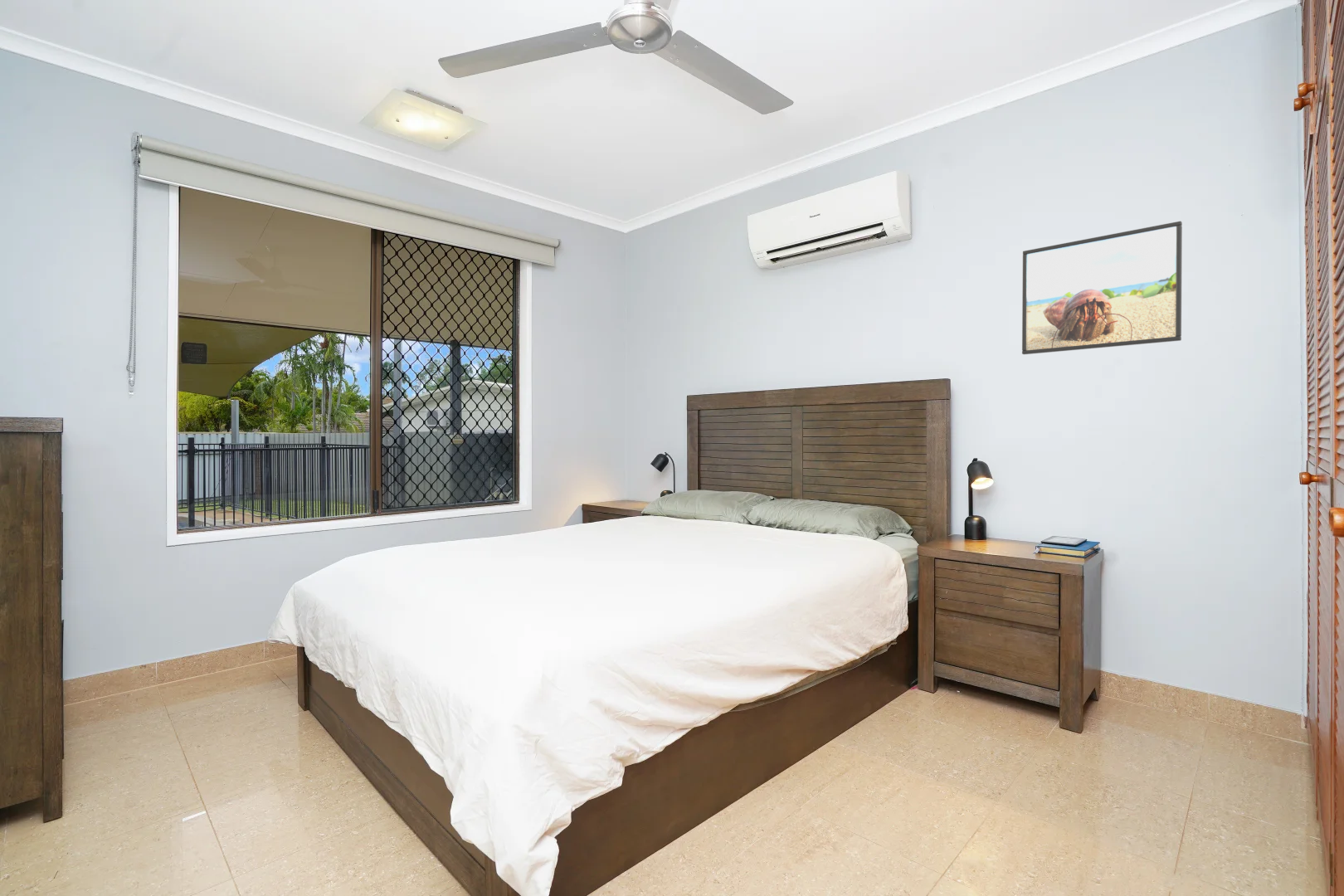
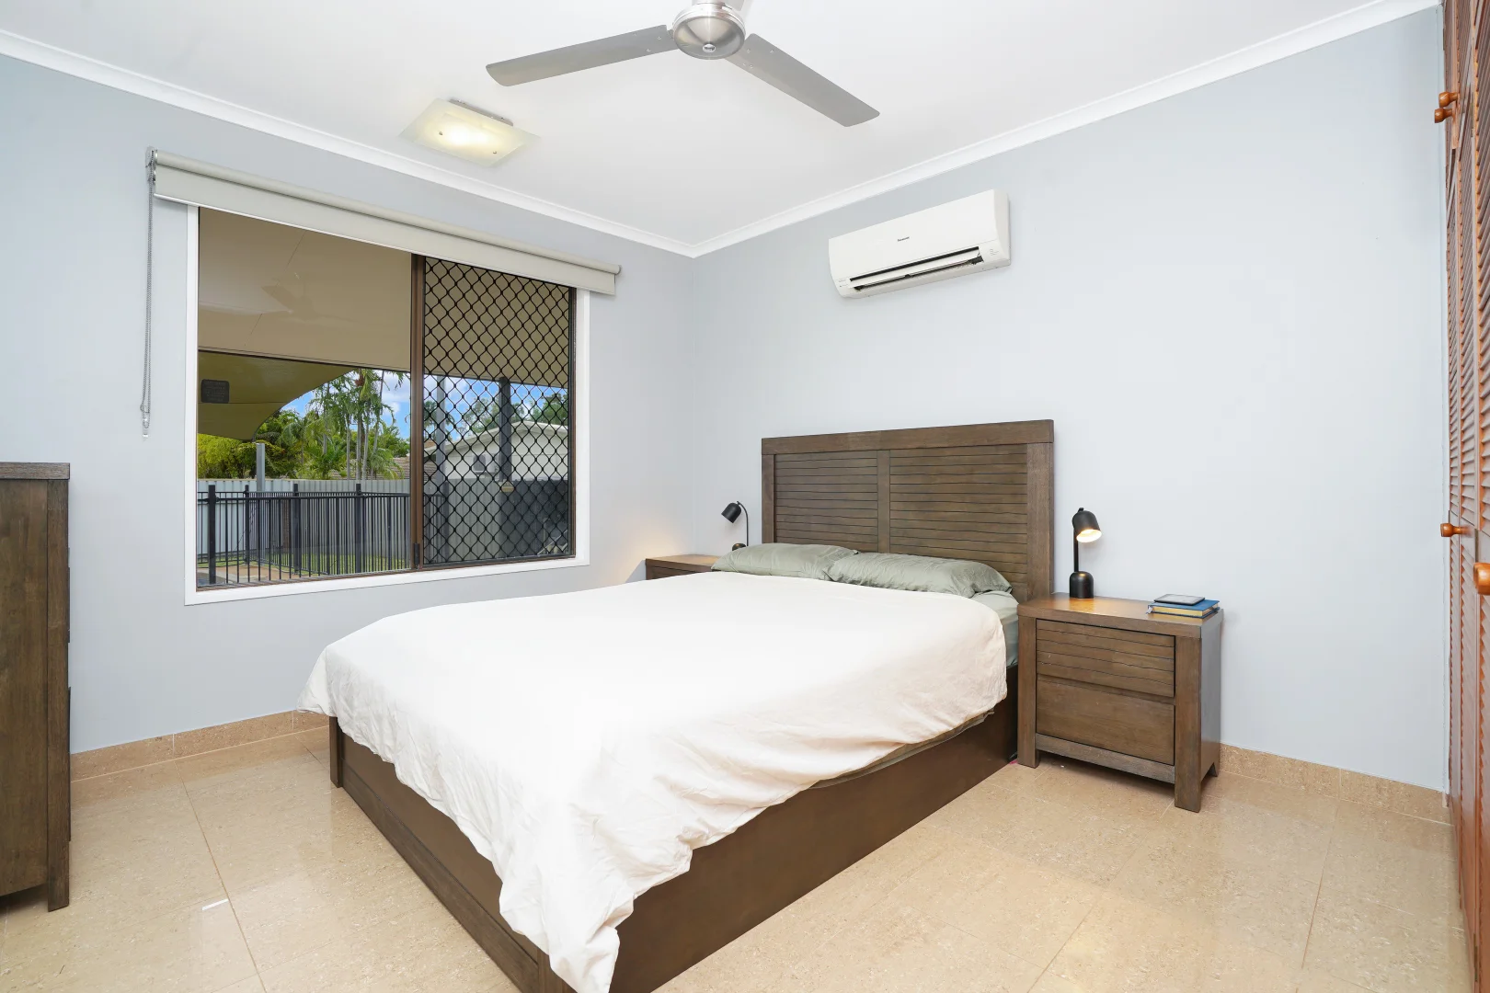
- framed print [1021,221,1183,355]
